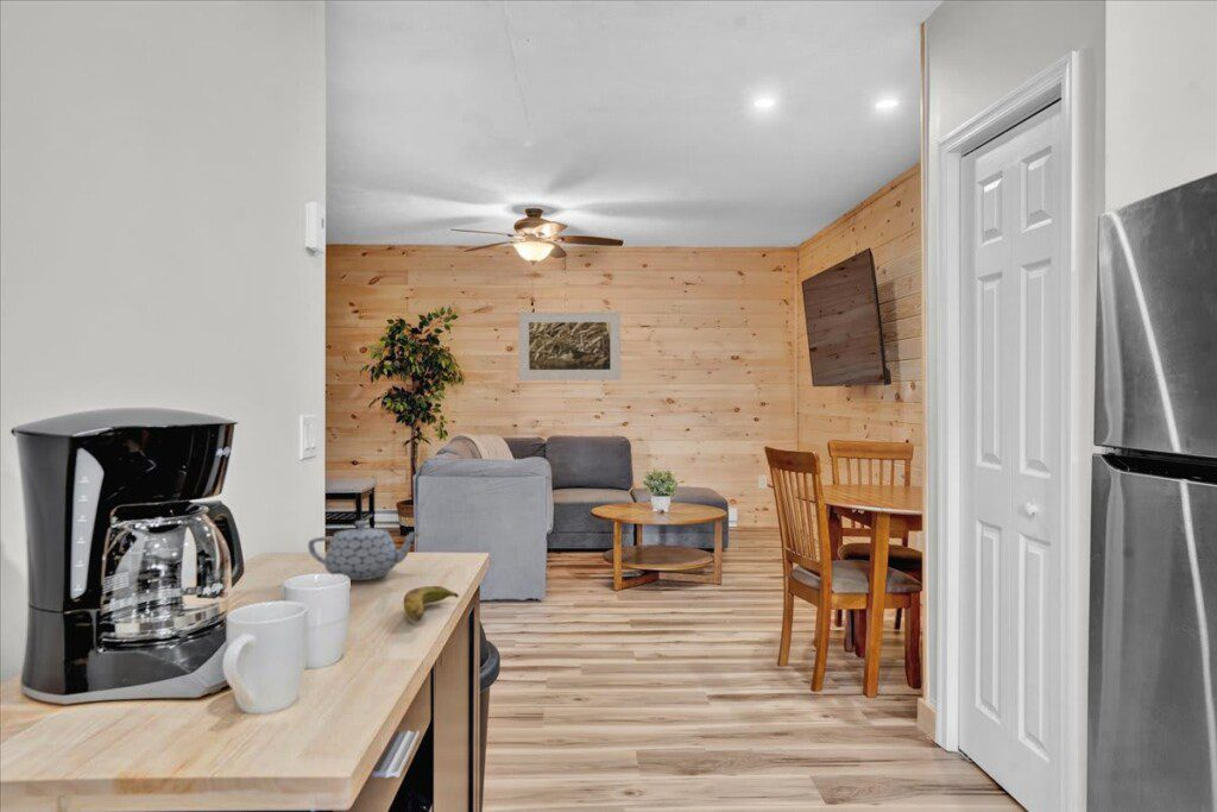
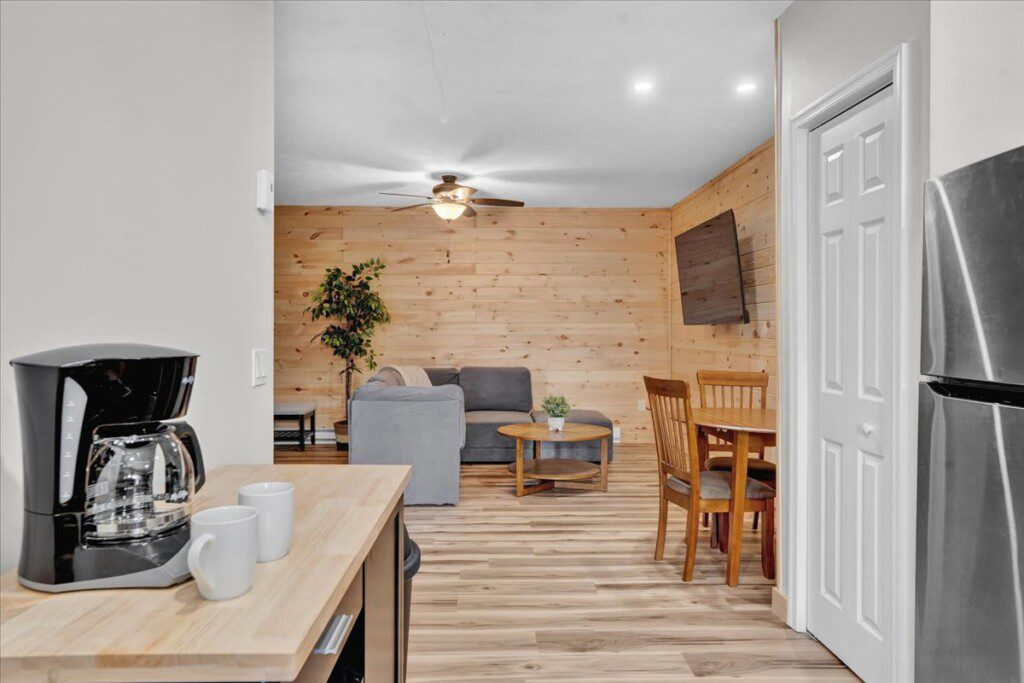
- teapot [307,520,422,581]
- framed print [517,310,622,382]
- banana [403,585,460,622]
